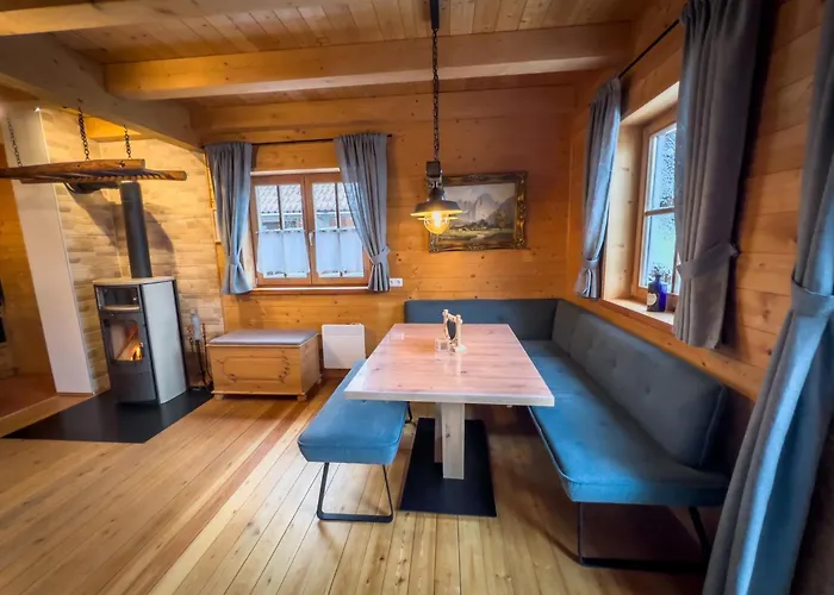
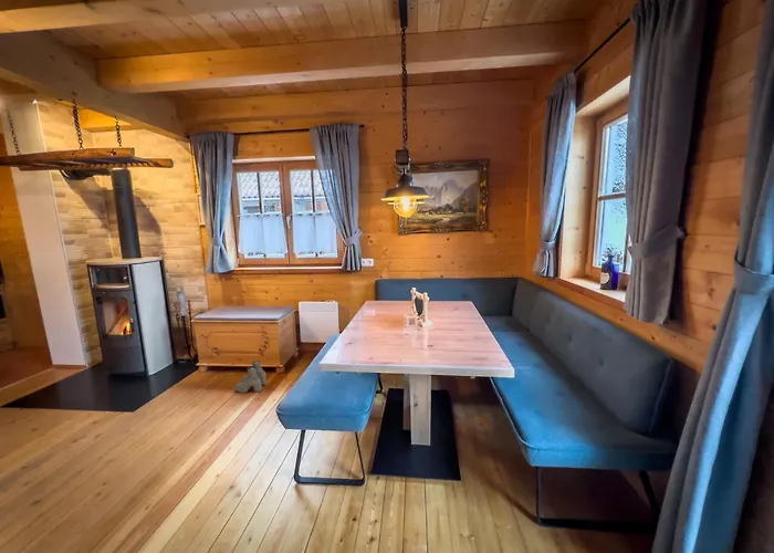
+ boots [233,359,268,394]
